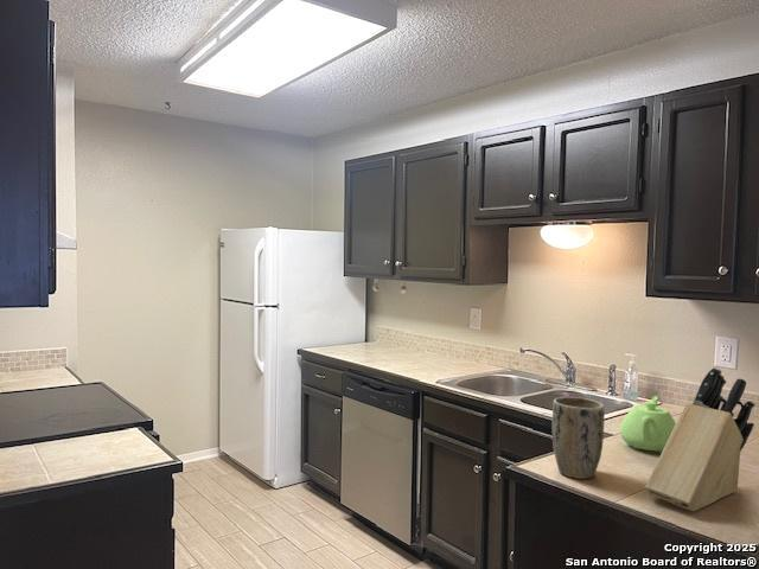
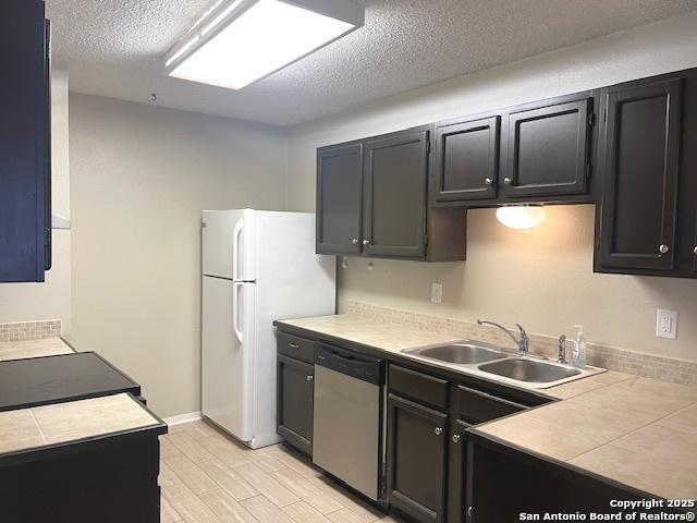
- teapot [619,395,677,454]
- knife block [644,366,755,512]
- plant pot [551,396,606,480]
